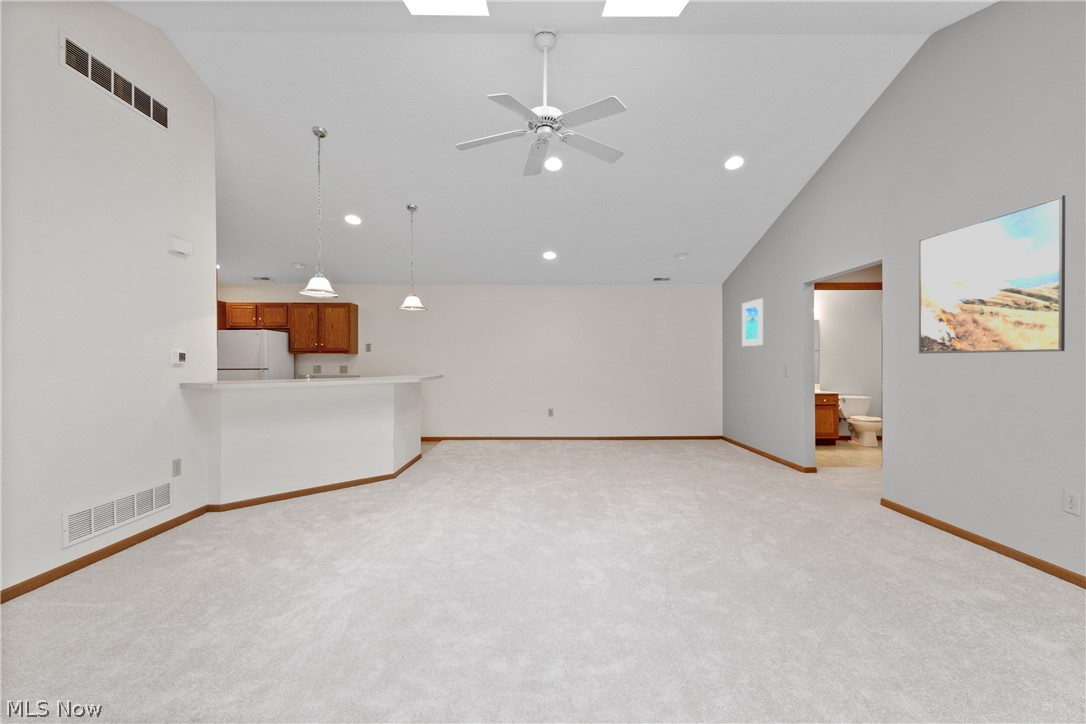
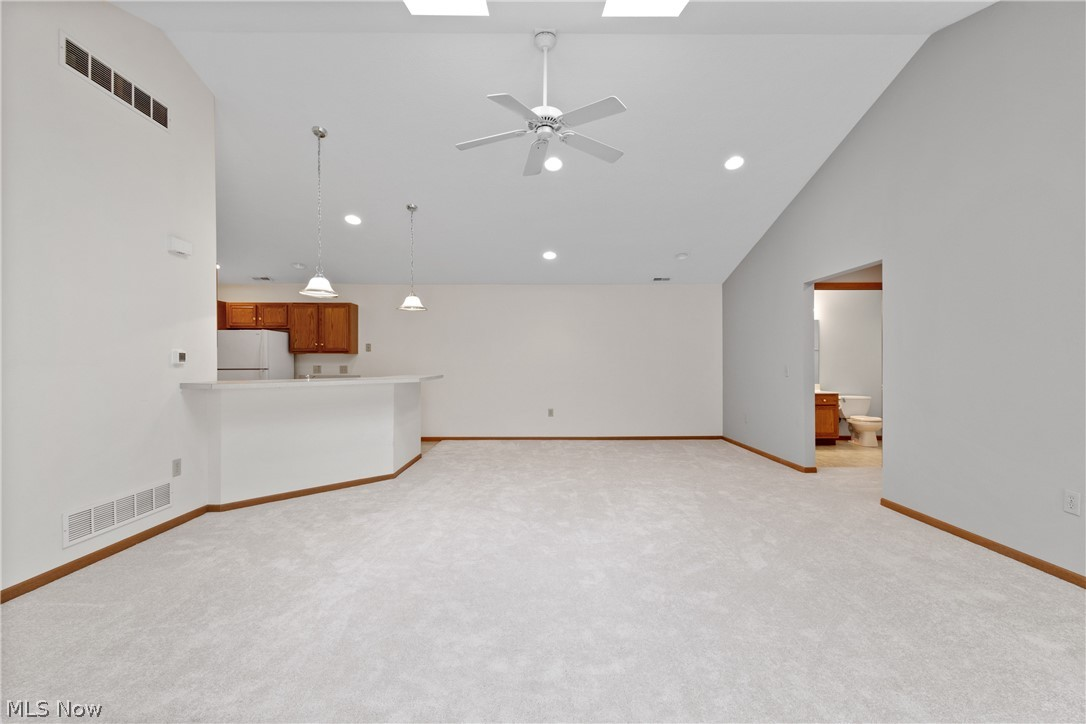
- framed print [918,194,1066,354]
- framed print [741,297,764,347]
